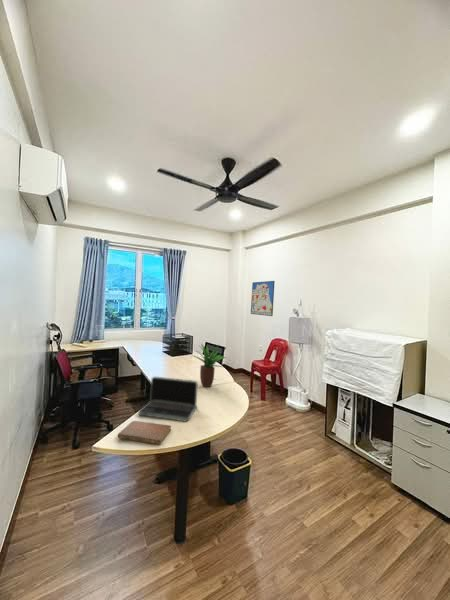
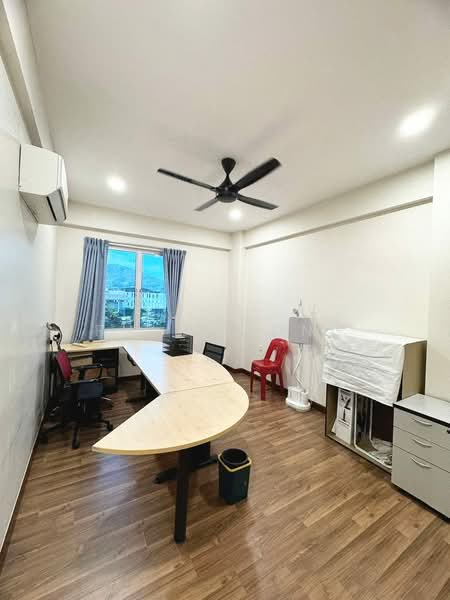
- wall art [250,280,276,317]
- notebook [117,420,172,446]
- laptop [137,376,199,422]
- potted plant [191,343,226,388]
